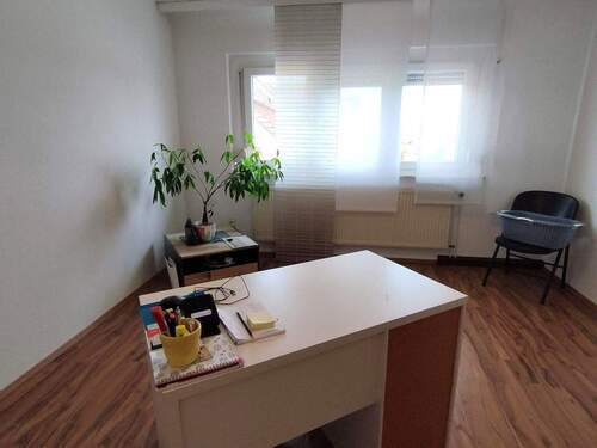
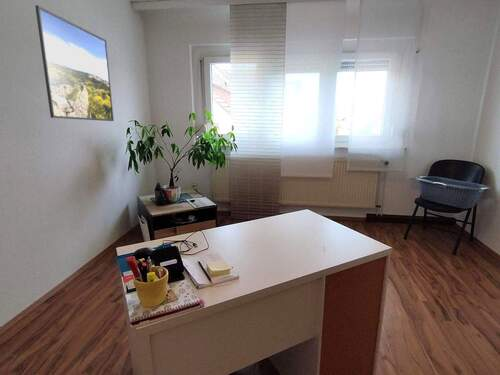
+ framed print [34,4,115,122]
